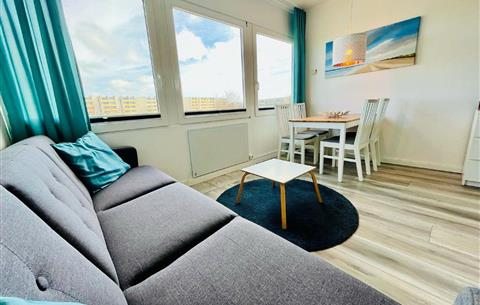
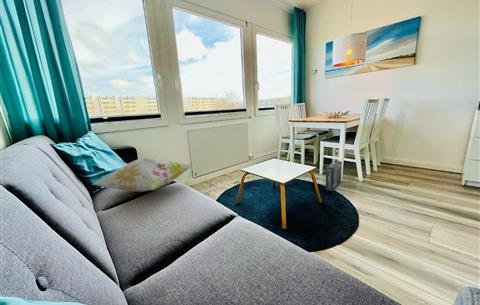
+ box [325,160,343,192]
+ decorative pillow [93,156,192,193]
